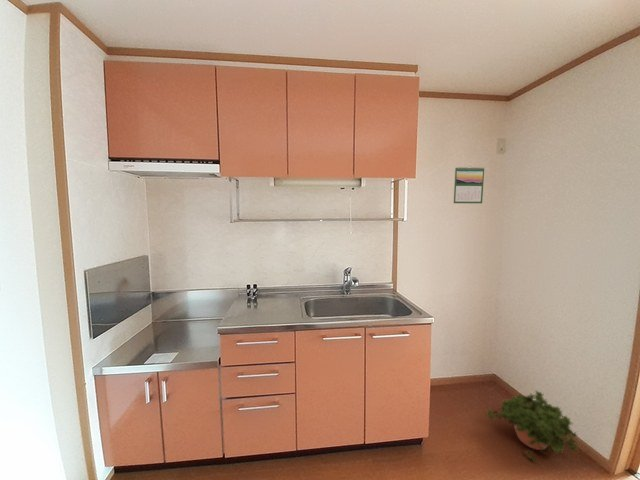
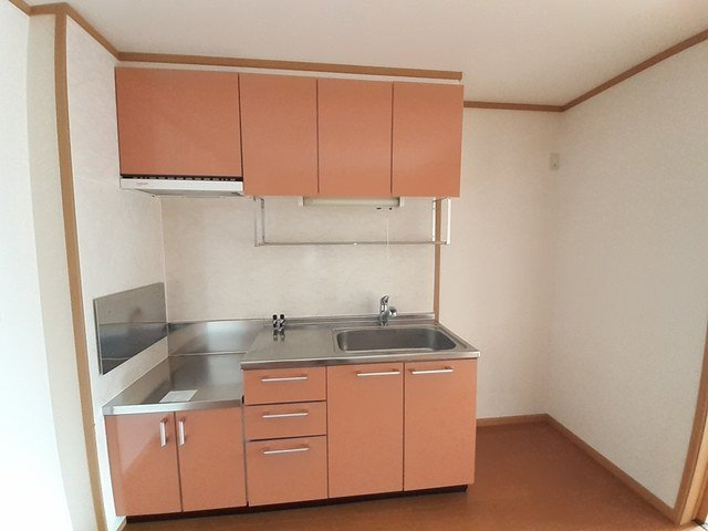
- potted plant [486,390,581,463]
- calendar [453,166,485,204]
